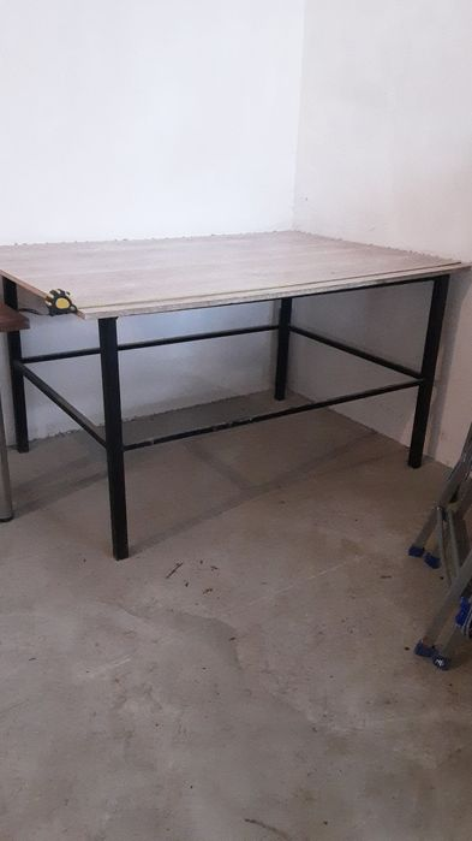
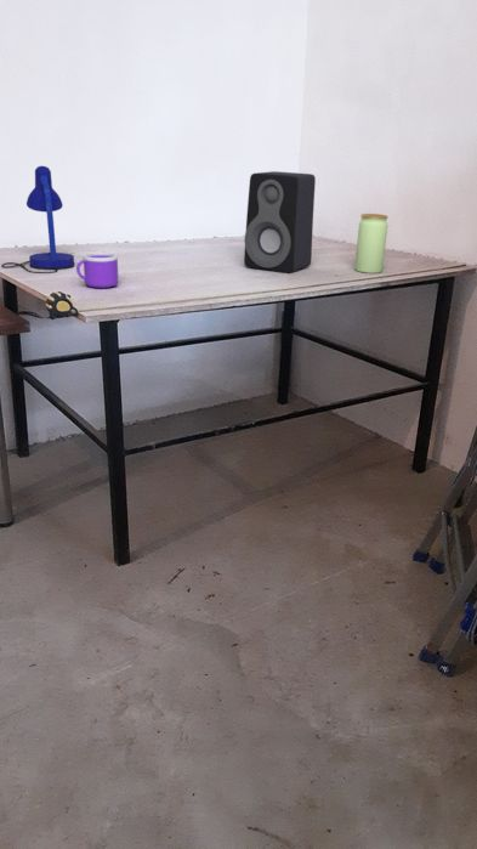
+ speaker [243,170,317,274]
+ mug [75,251,119,289]
+ desk lamp [0,165,76,274]
+ jar [353,213,388,274]
